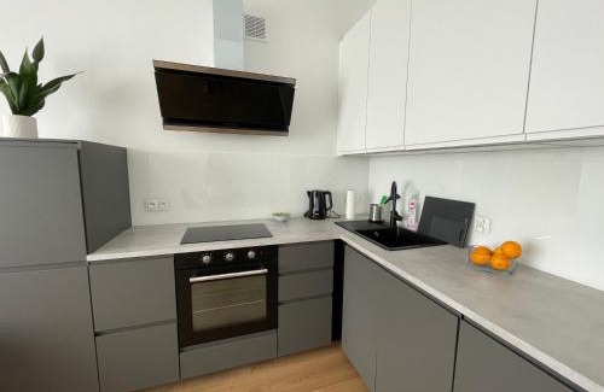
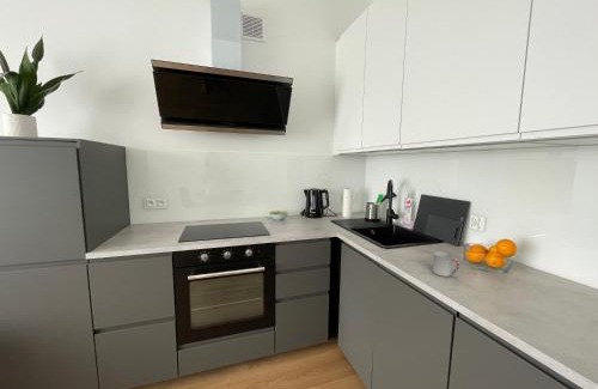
+ cup [432,251,462,278]
